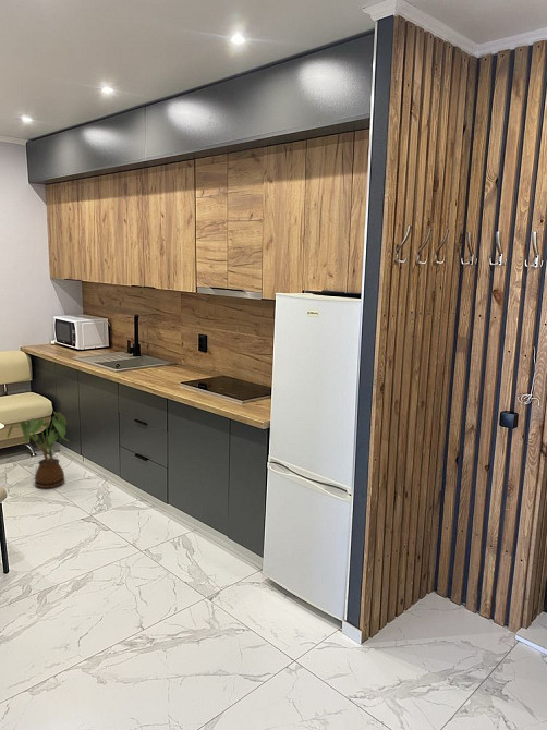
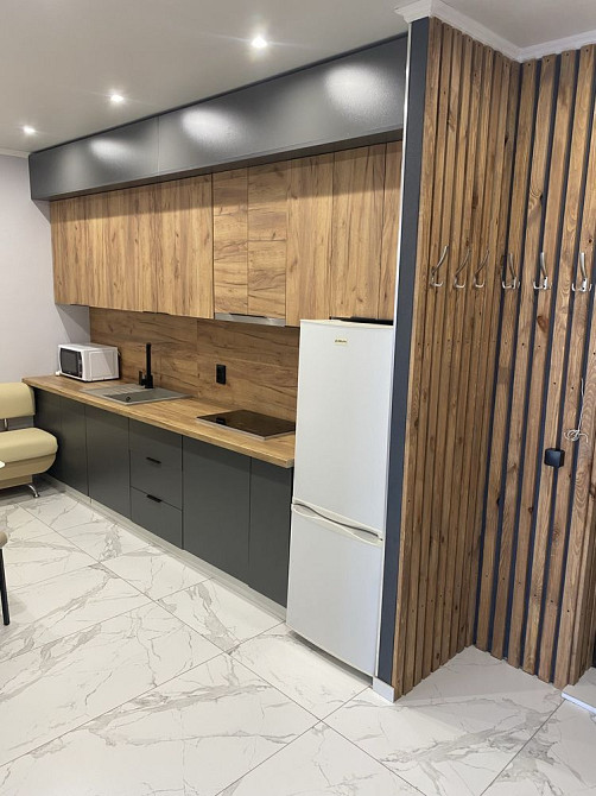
- house plant [7,411,70,489]
